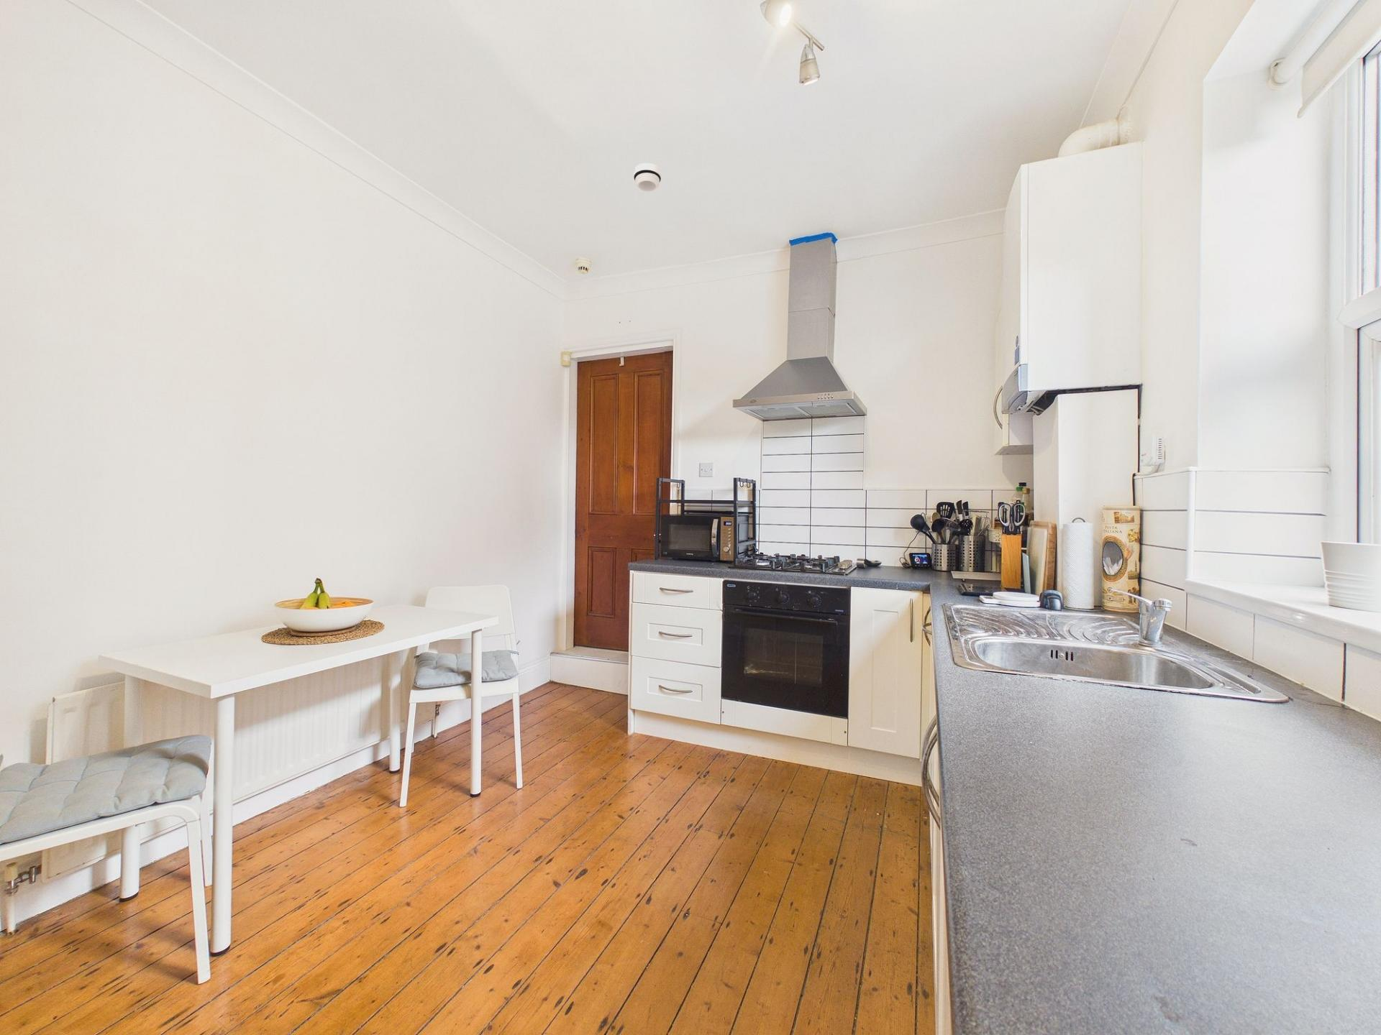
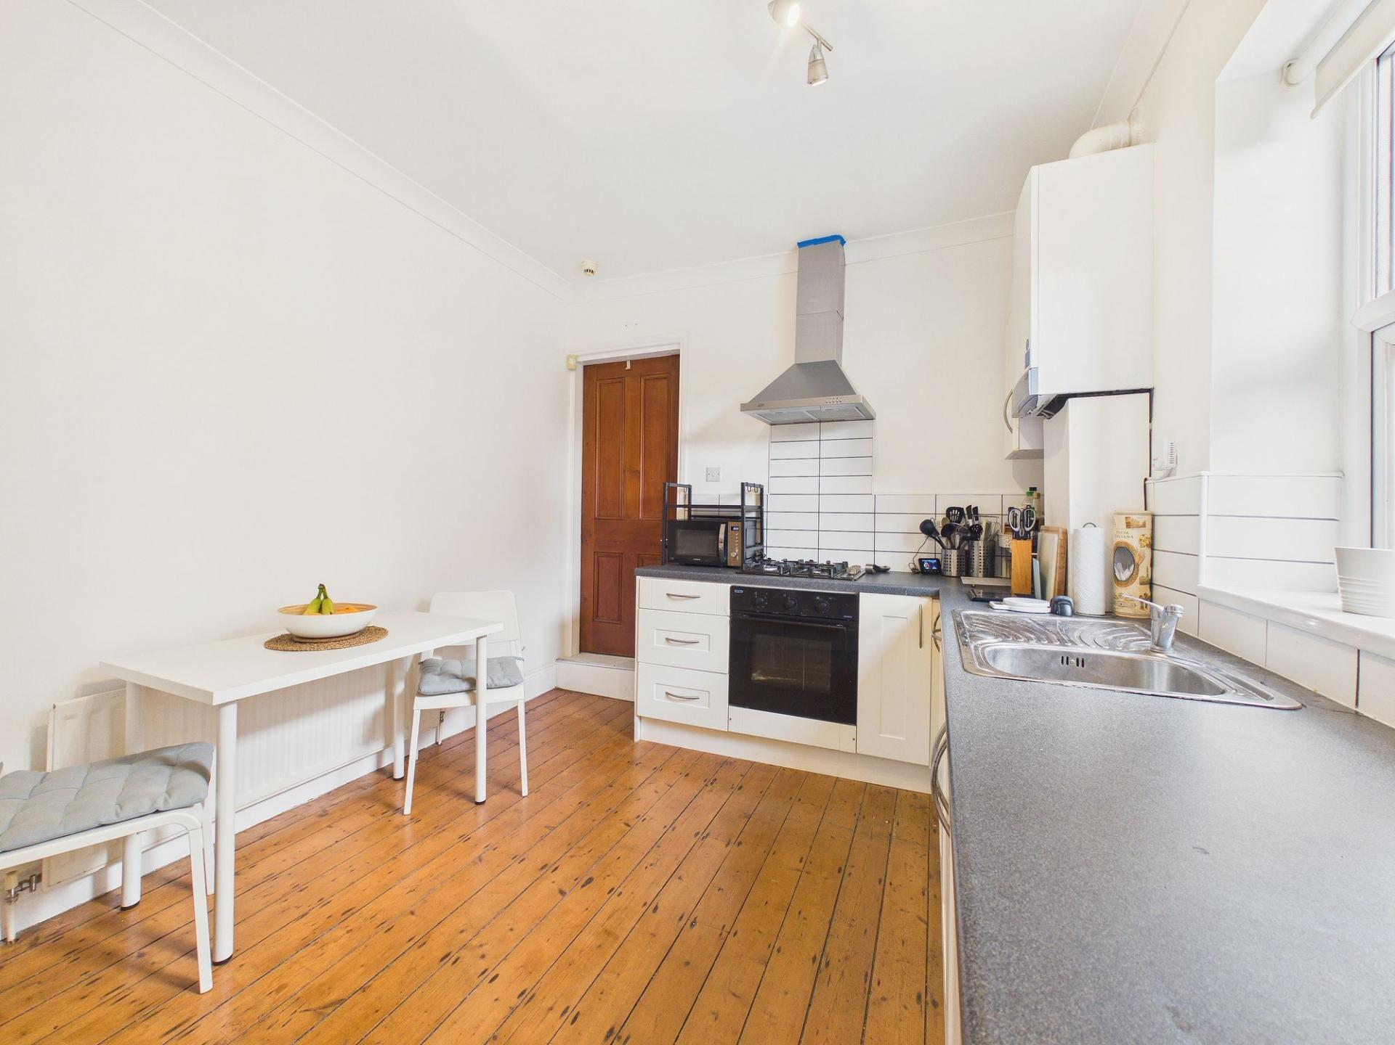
- smoke detector [633,162,662,192]
